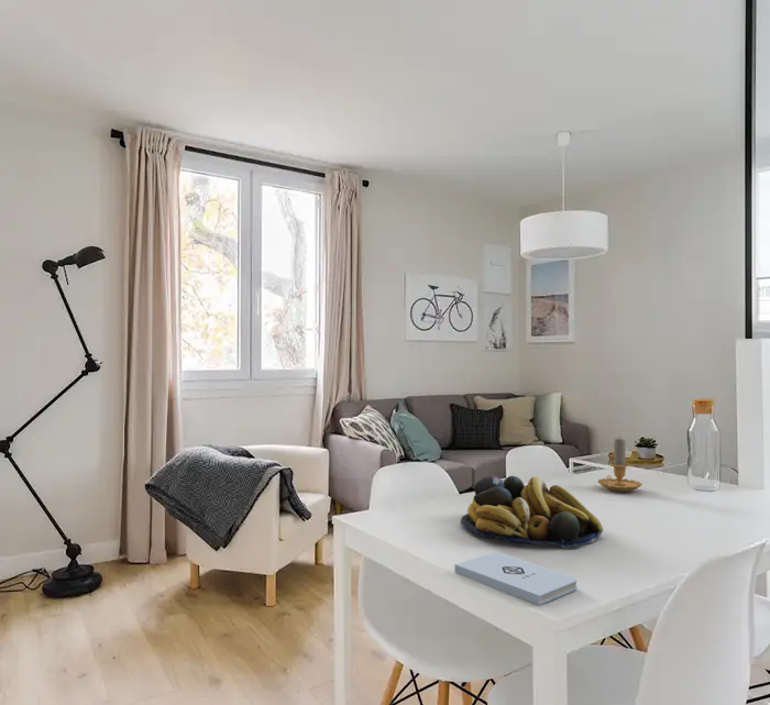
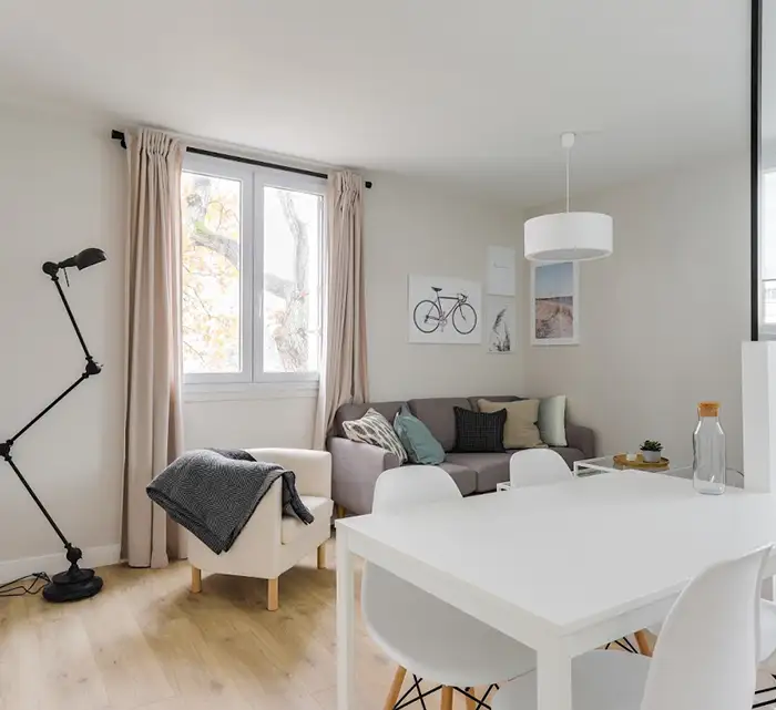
- fruit bowl [460,475,604,550]
- notepad [453,552,579,606]
- candle [596,437,644,493]
